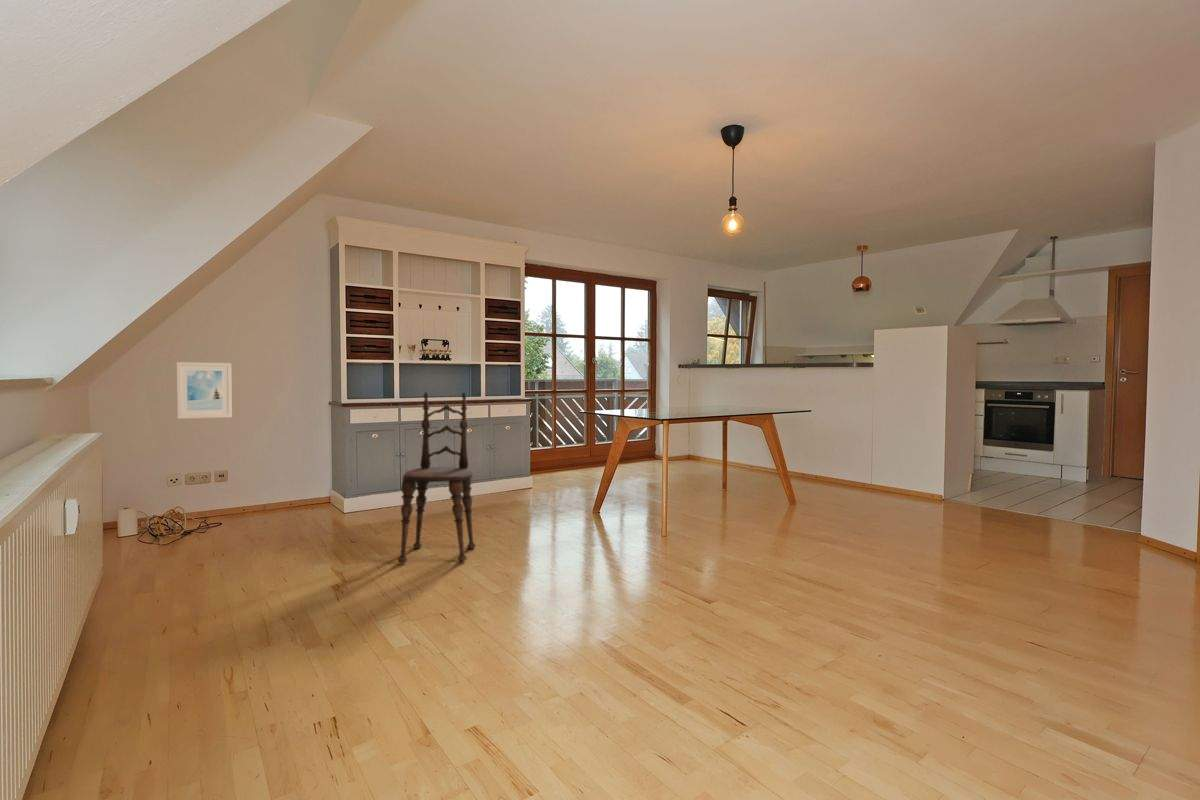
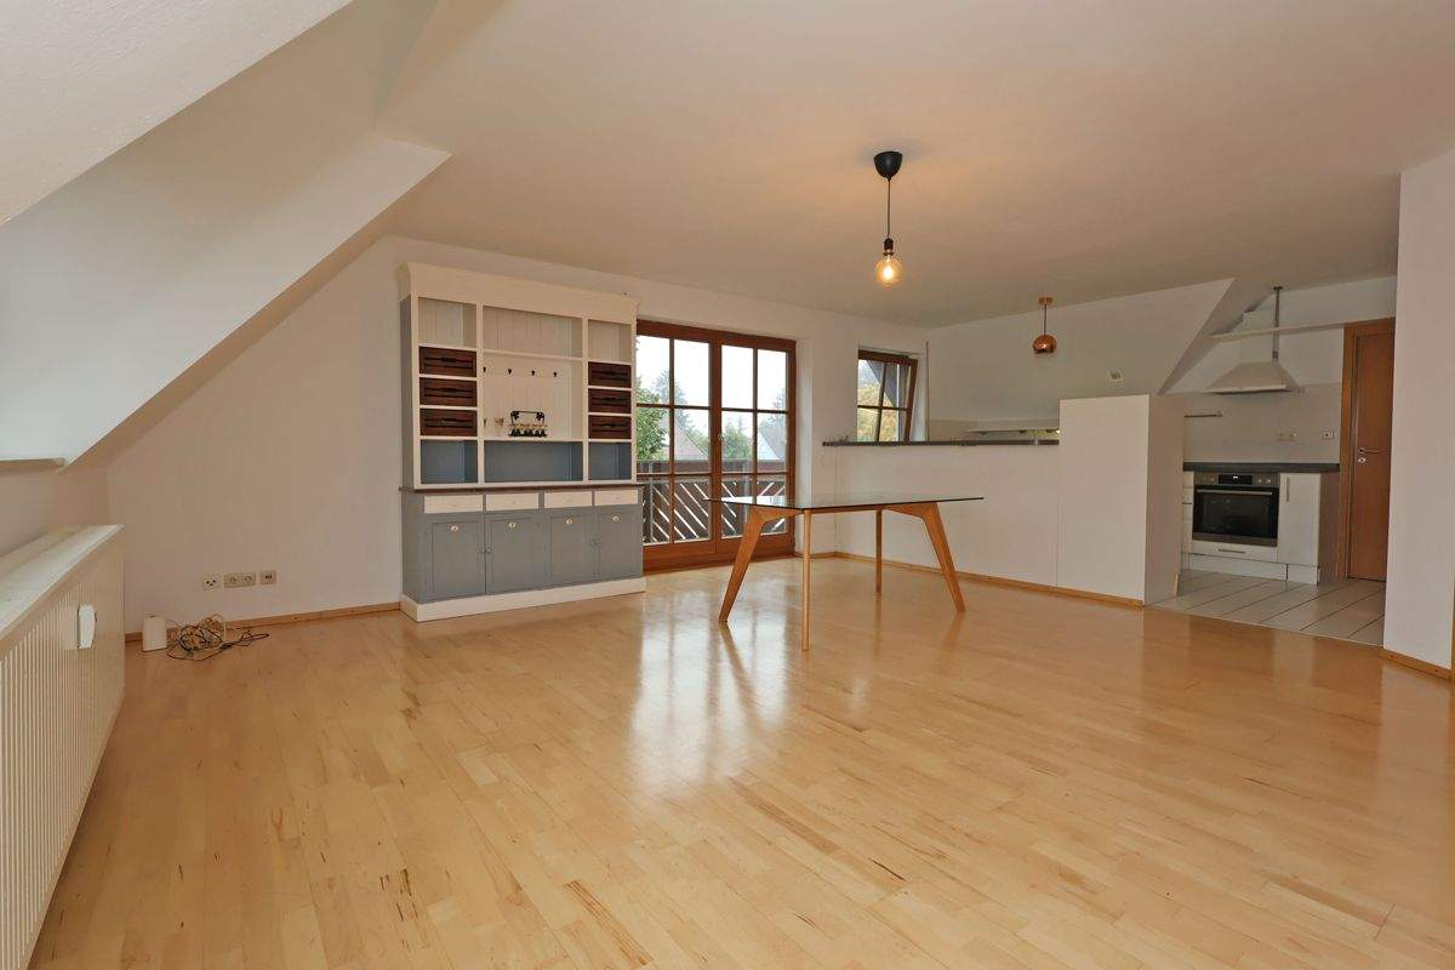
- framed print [176,361,233,420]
- dining chair [397,391,477,564]
